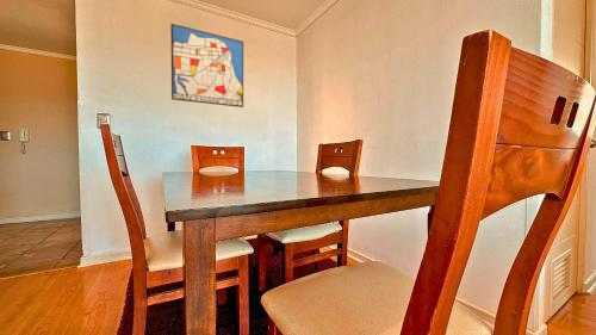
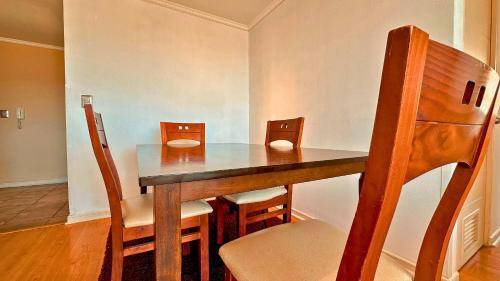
- wall art [169,23,244,108]
